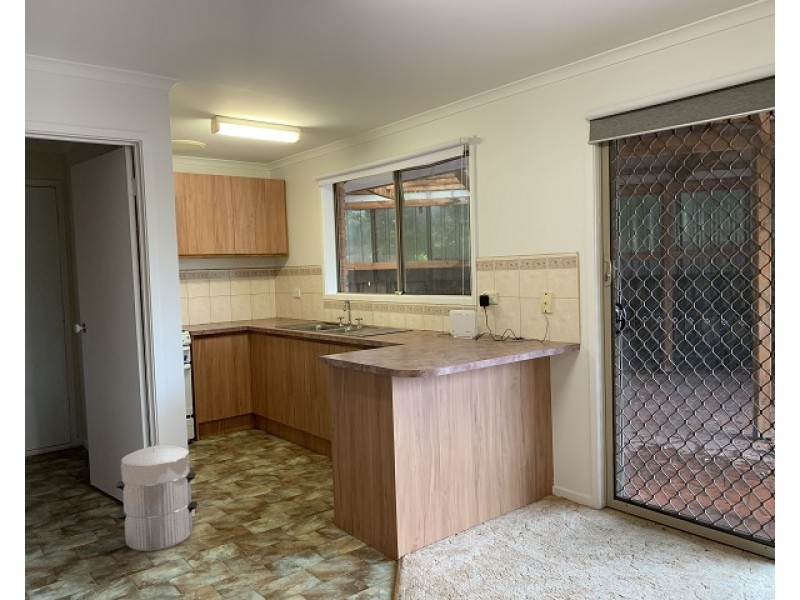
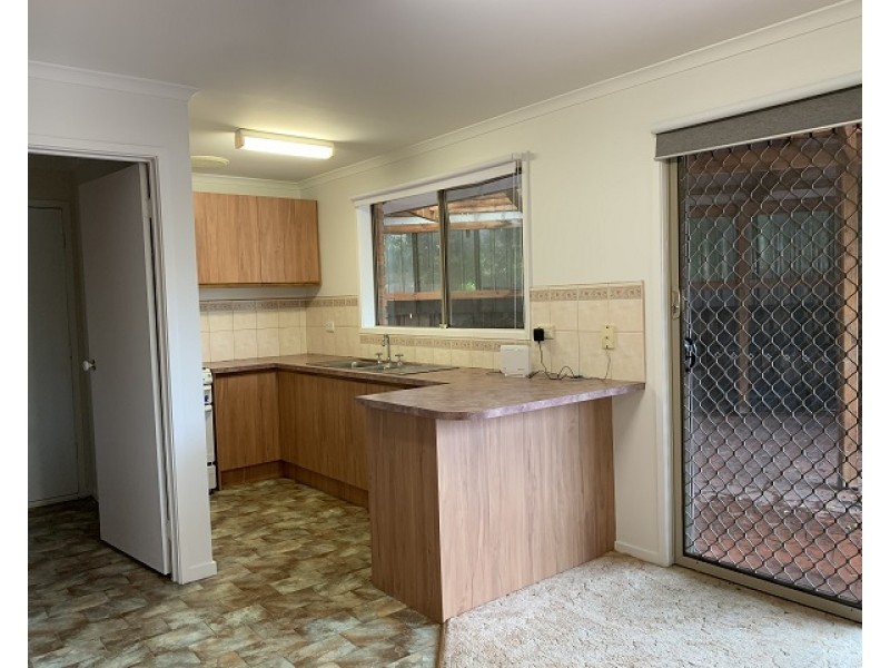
- waste bin [115,442,198,552]
